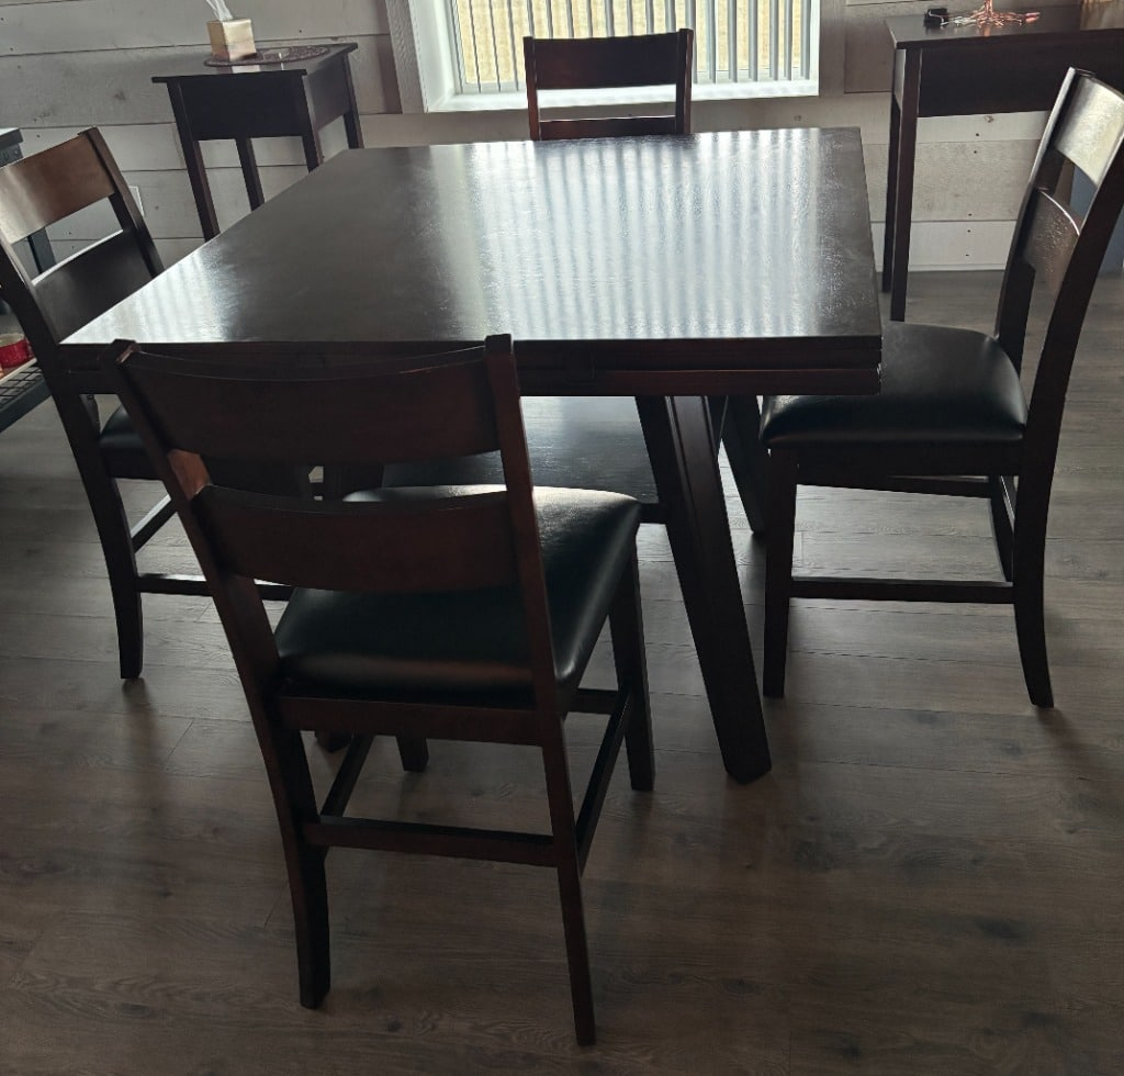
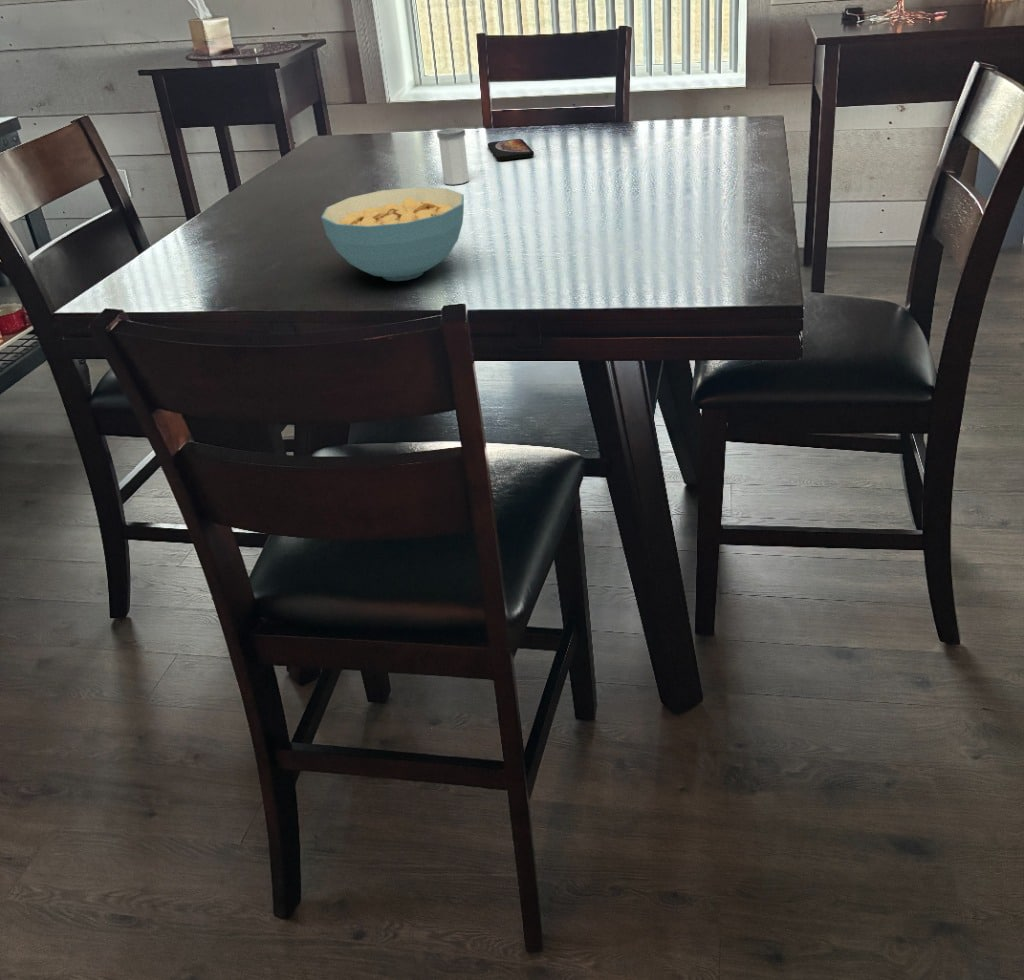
+ salt shaker [436,127,470,186]
+ smartphone [487,138,535,161]
+ cereal bowl [320,186,465,282]
